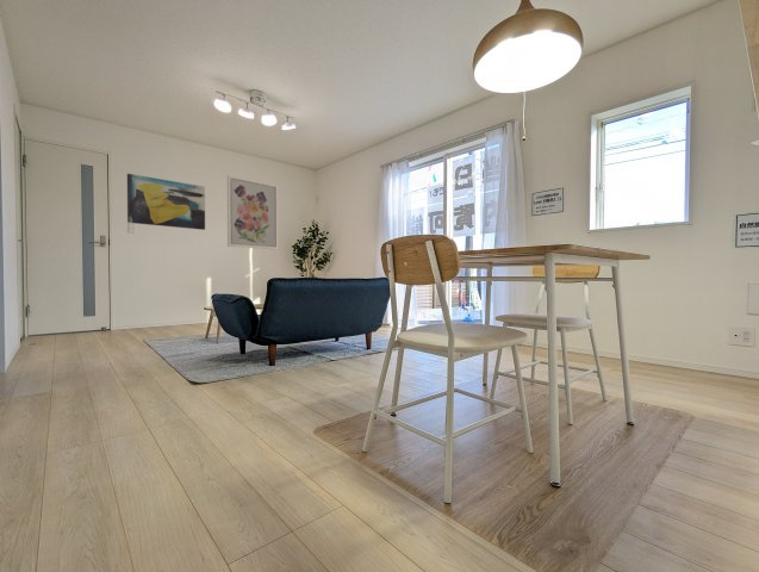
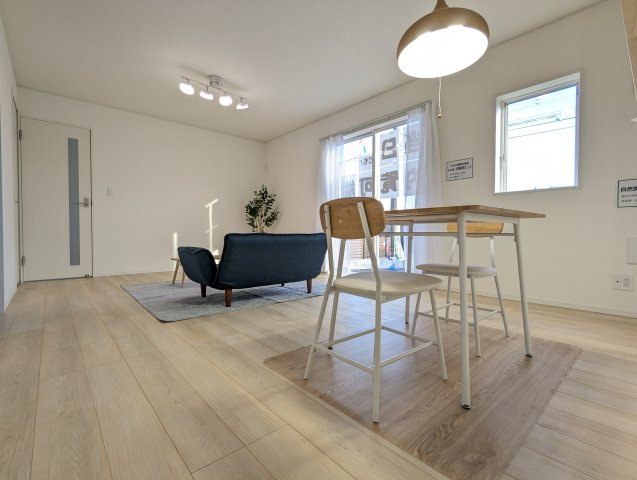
- wall art [126,173,206,231]
- wall art [226,174,279,250]
